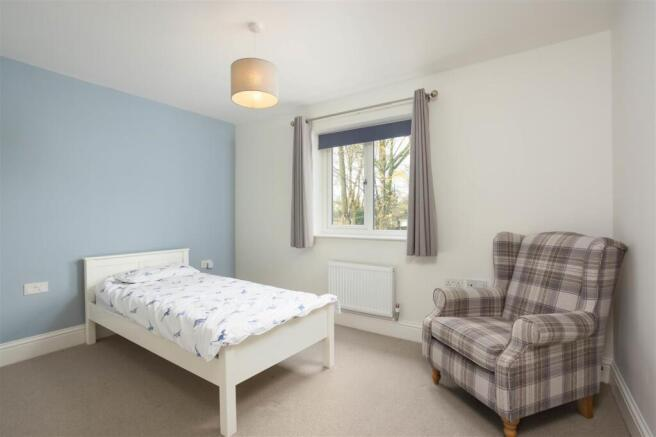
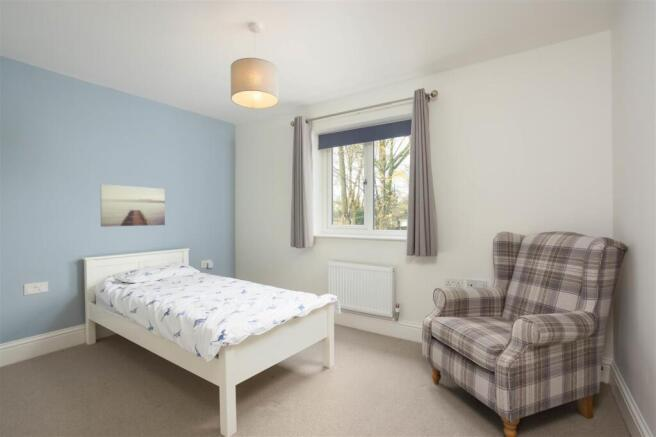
+ wall art [99,183,166,228]
